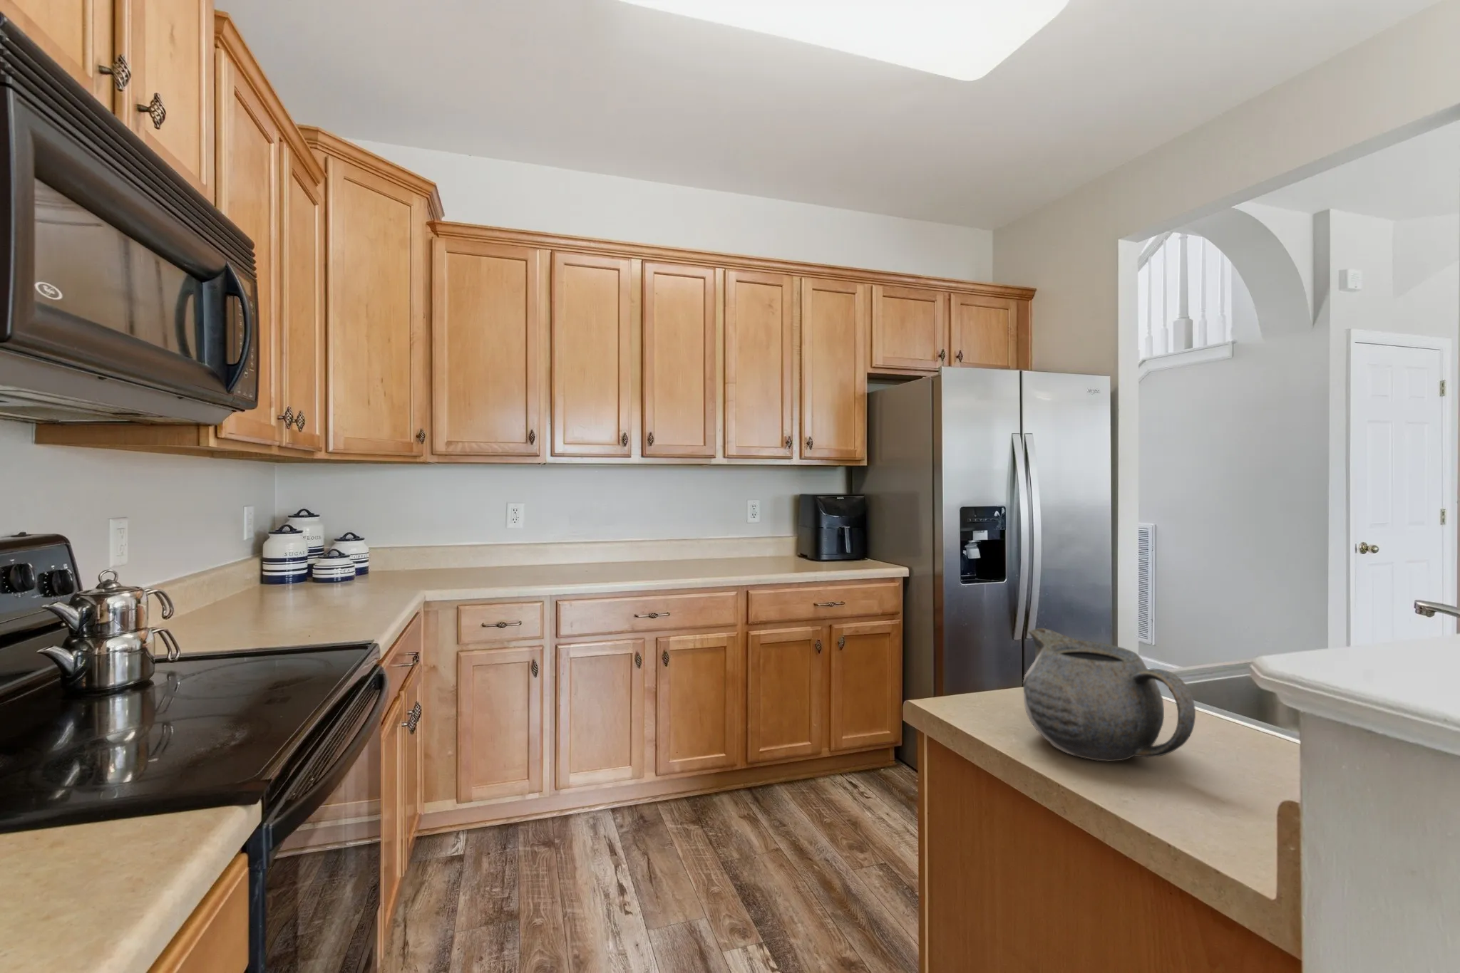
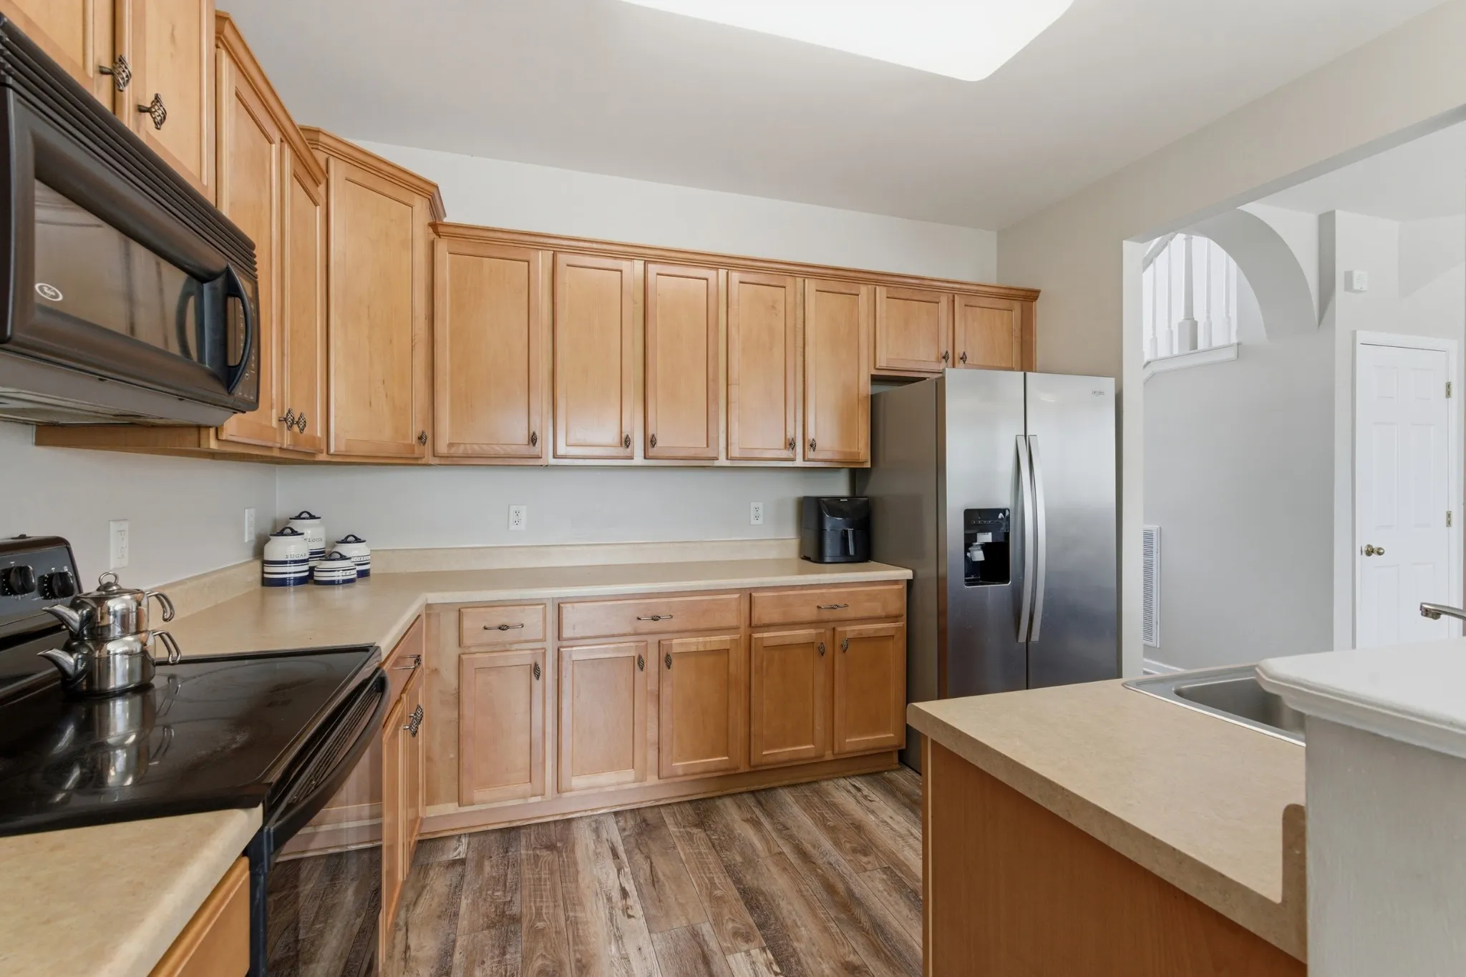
- teapot [1022,628,1196,762]
